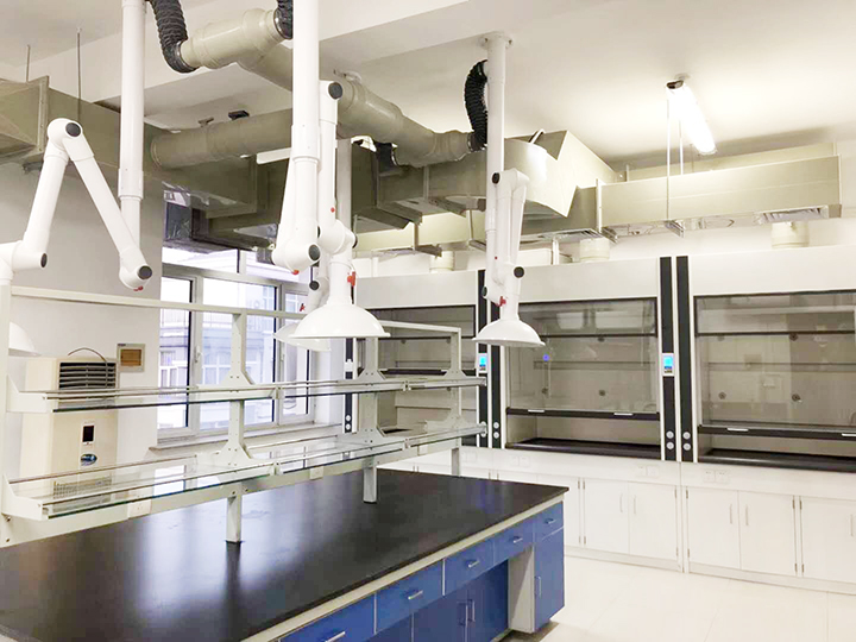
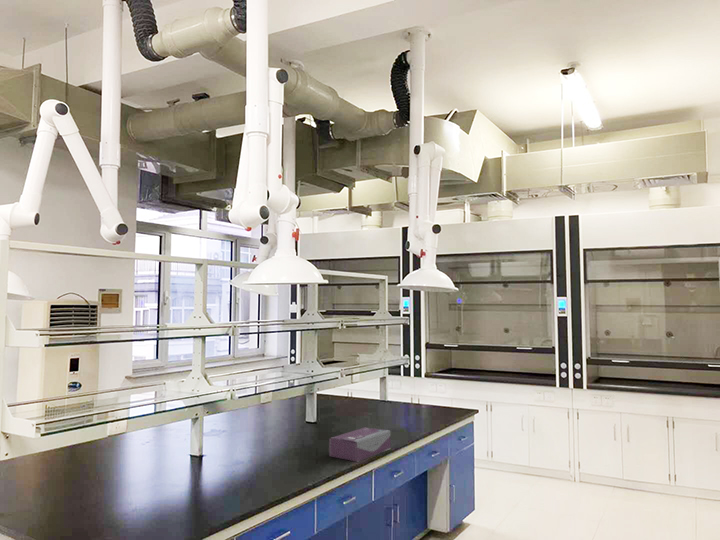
+ tissue box [328,426,391,463]
